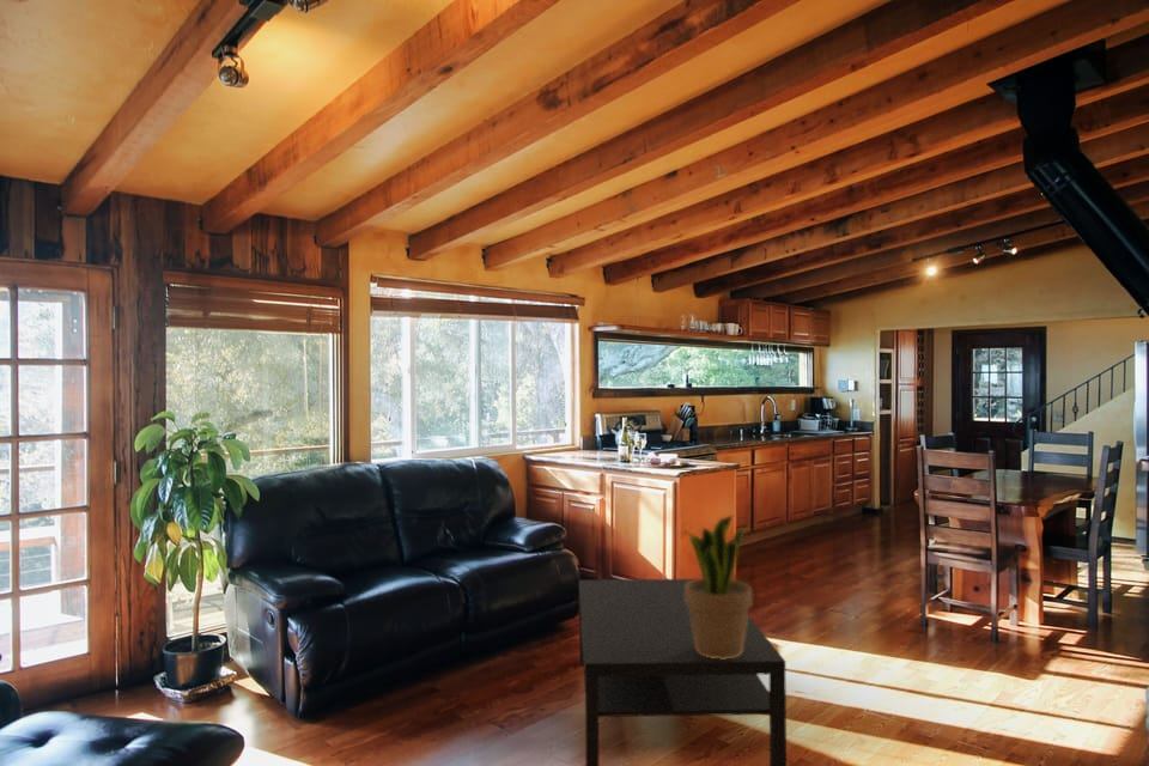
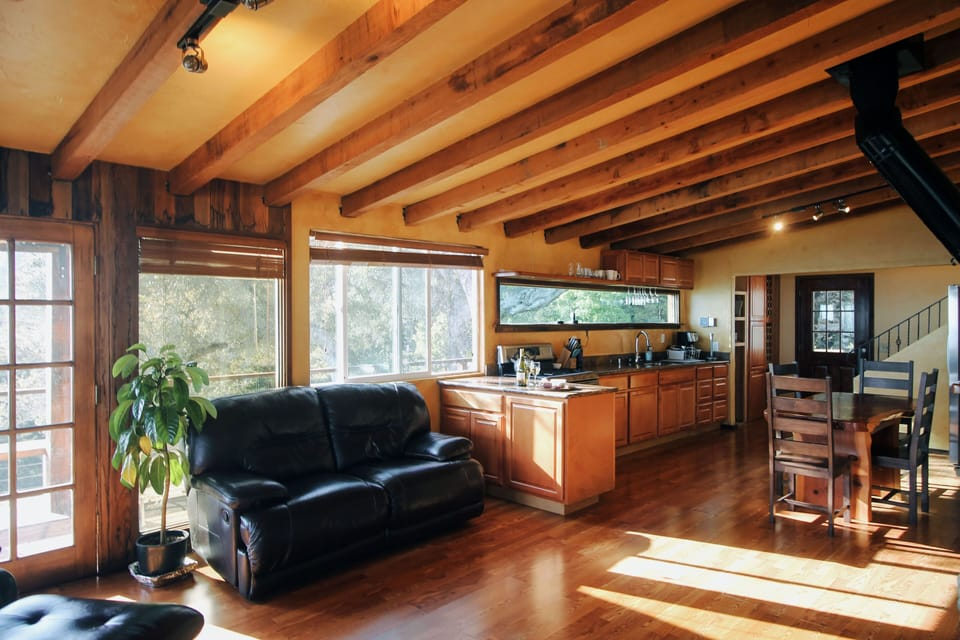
- potted plant [680,513,756,659]
- coffee table [578,578,788,766]
